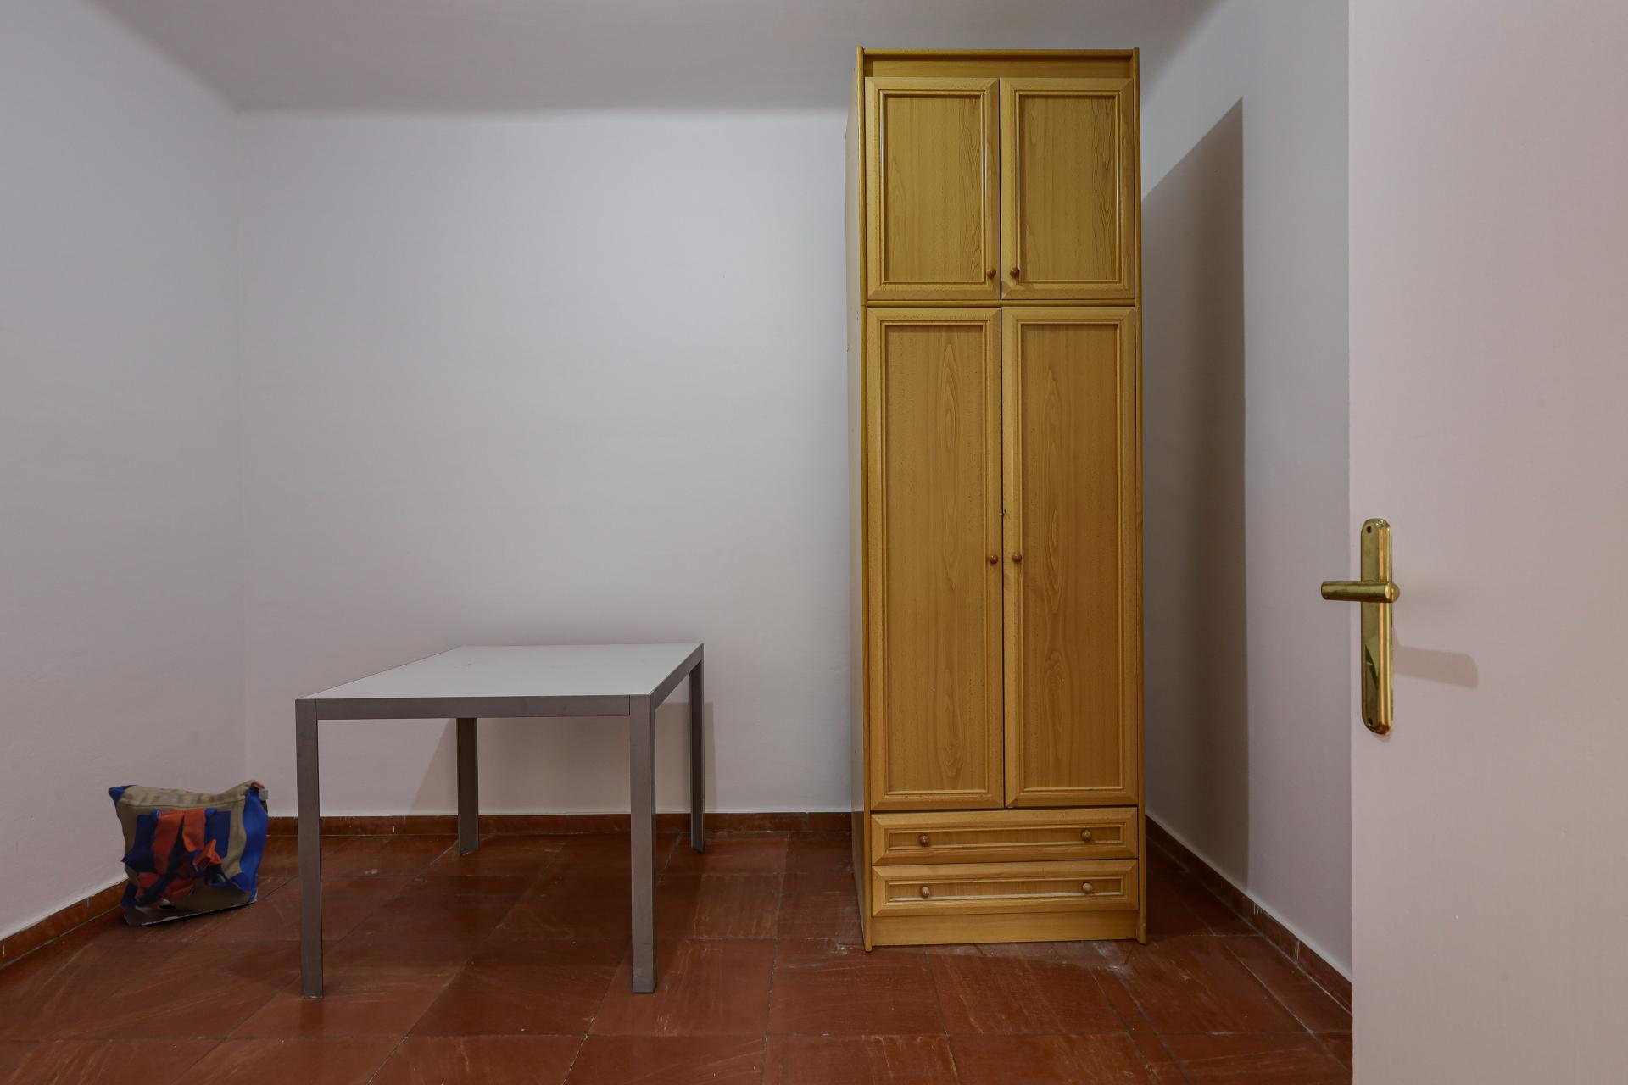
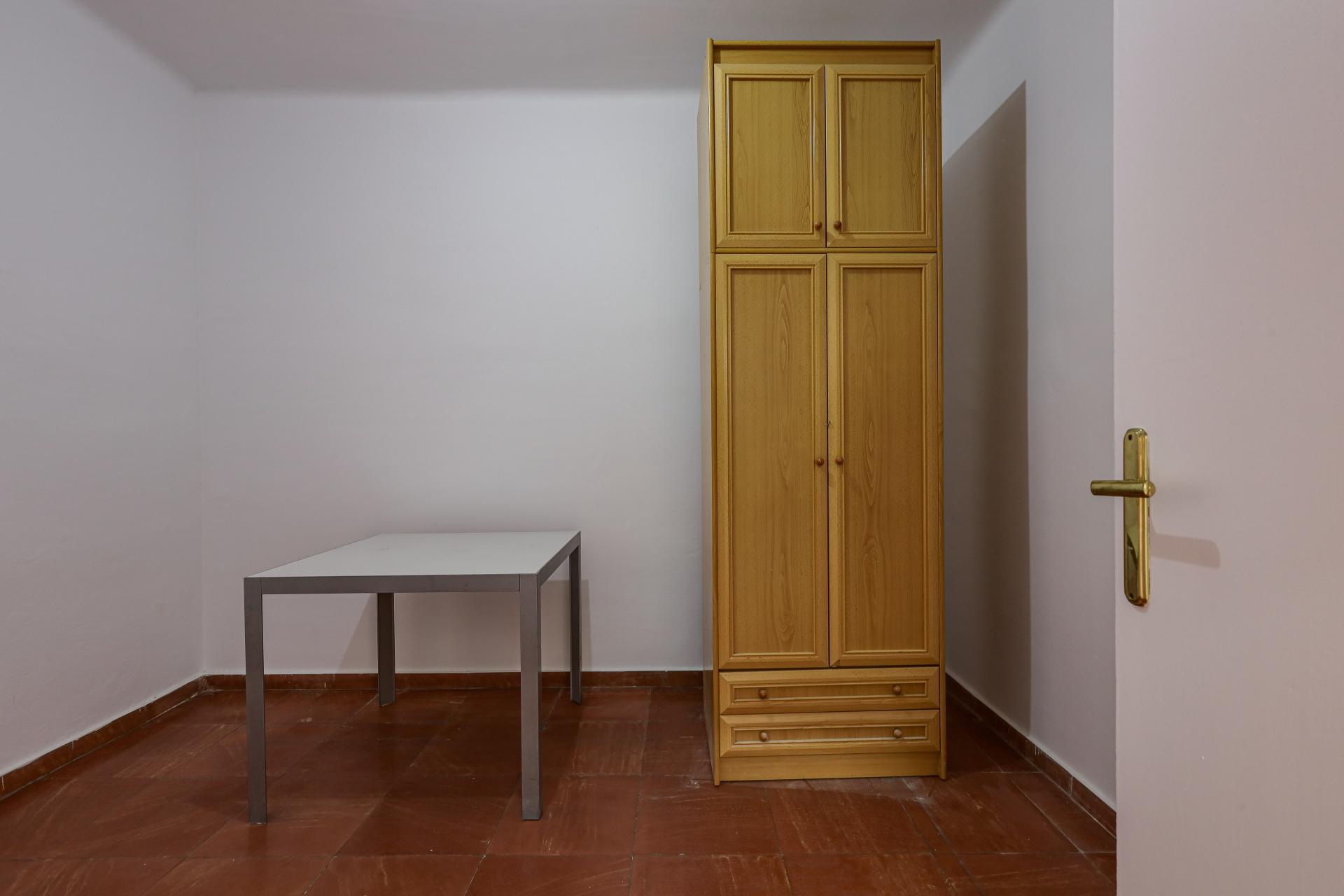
- backpack [107,779,270,926]
